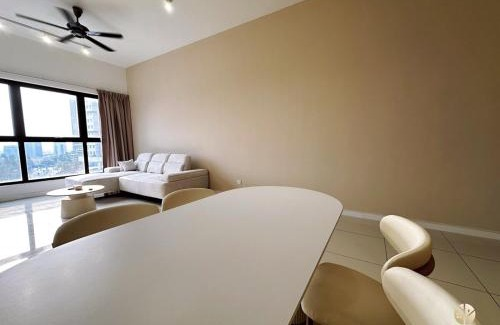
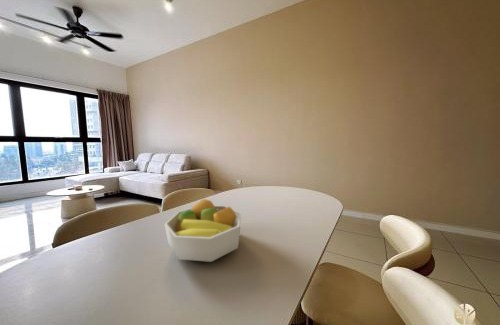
+ fruit bowl [164,198,242,263]
